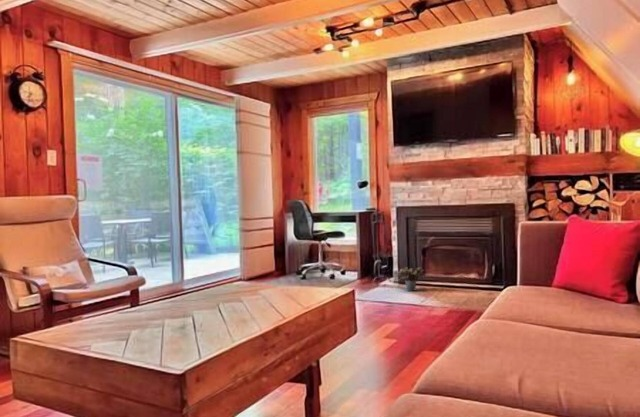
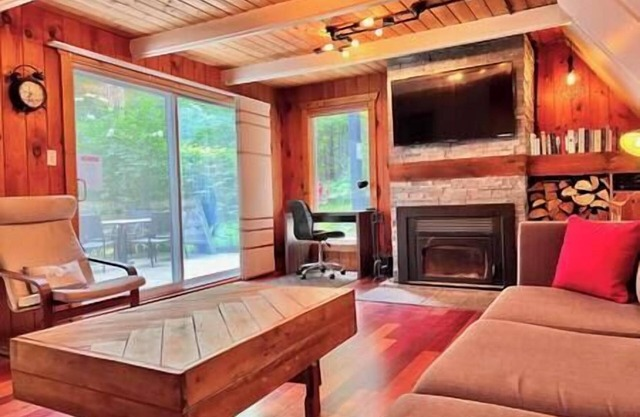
- potted plant [392,266,426,292]
